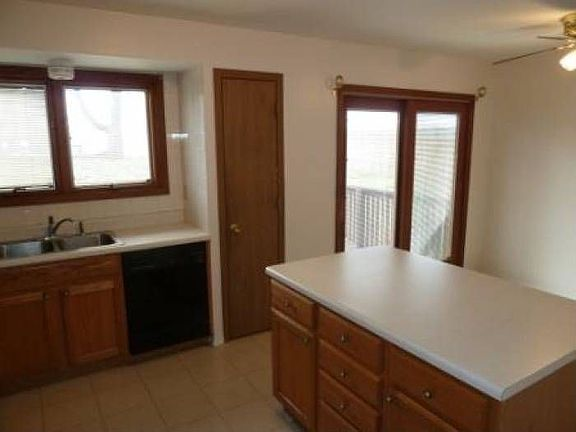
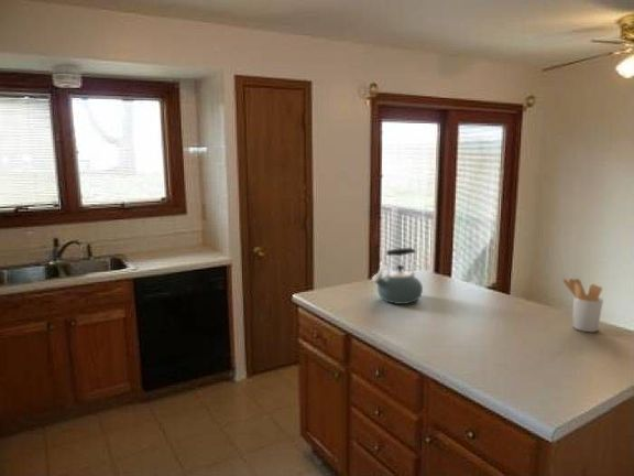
+ kettle [371,247,424,305]
+ utensil holder [561,278,604,333]
